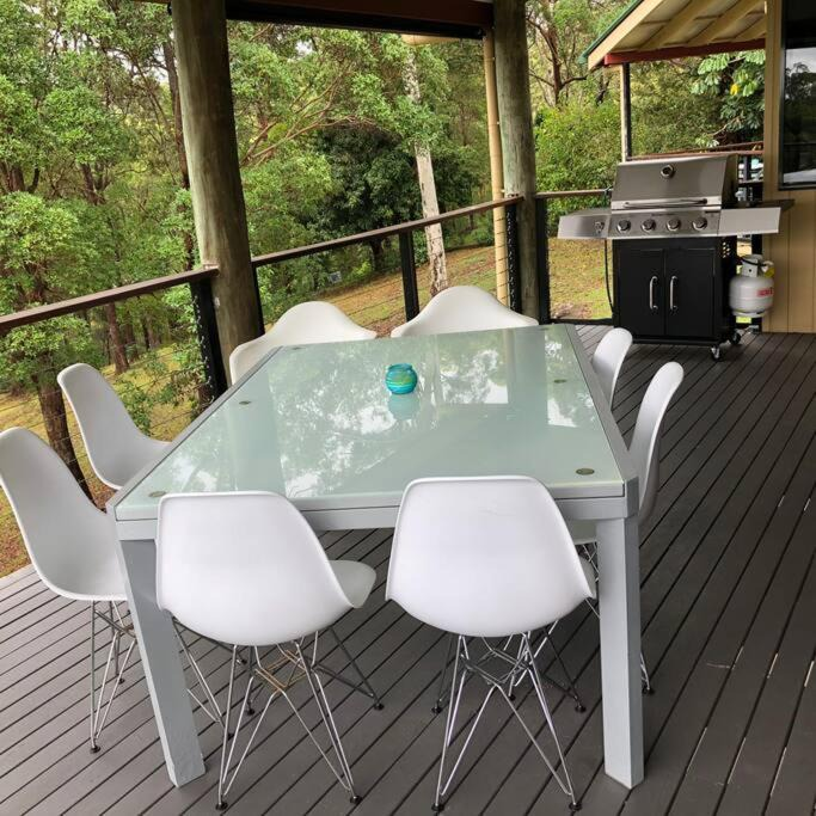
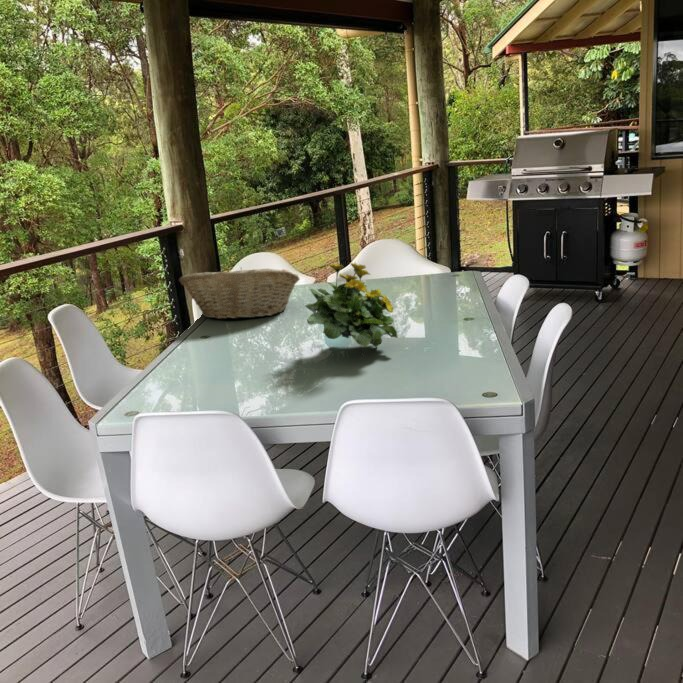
+ flowering plant [304,262,399,348]
+ fruit basket [178,267,301,320]
